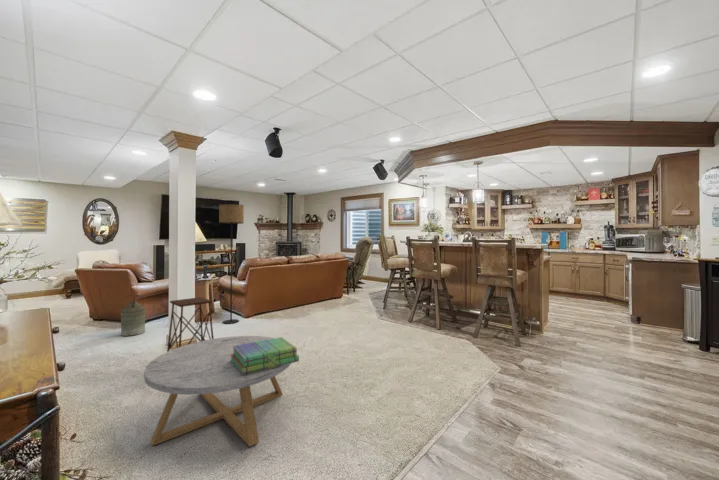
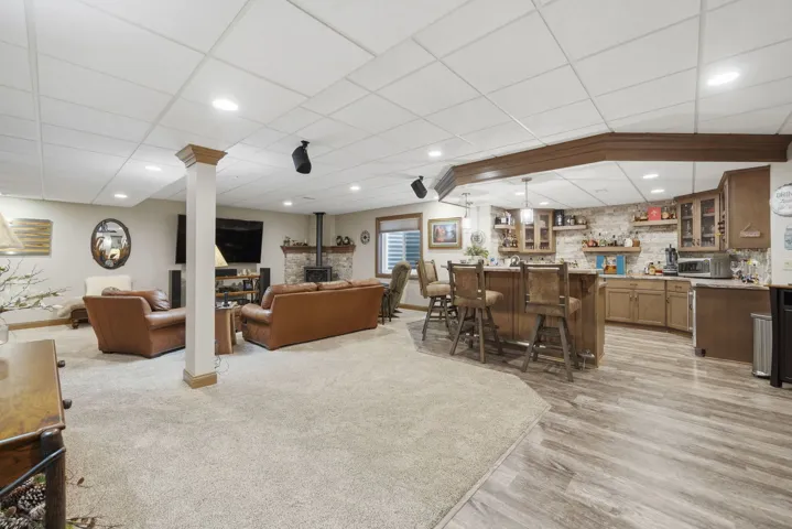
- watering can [120,294,146,337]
- stack of books [230,336,300,375]
- floor lamp [218,203,245,325]
- coffee table [143,335,292,448]
- side table [166,296,215,352]
